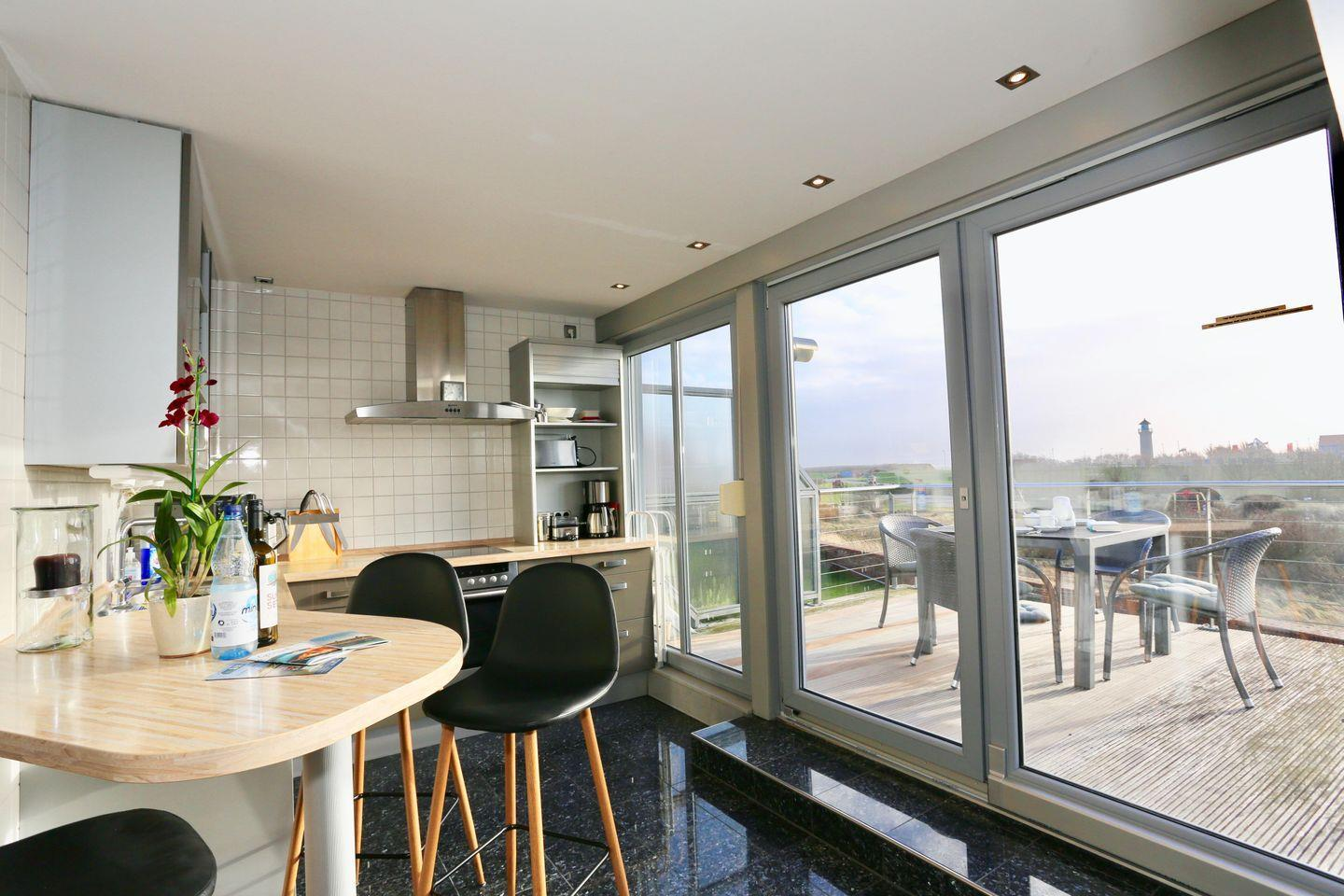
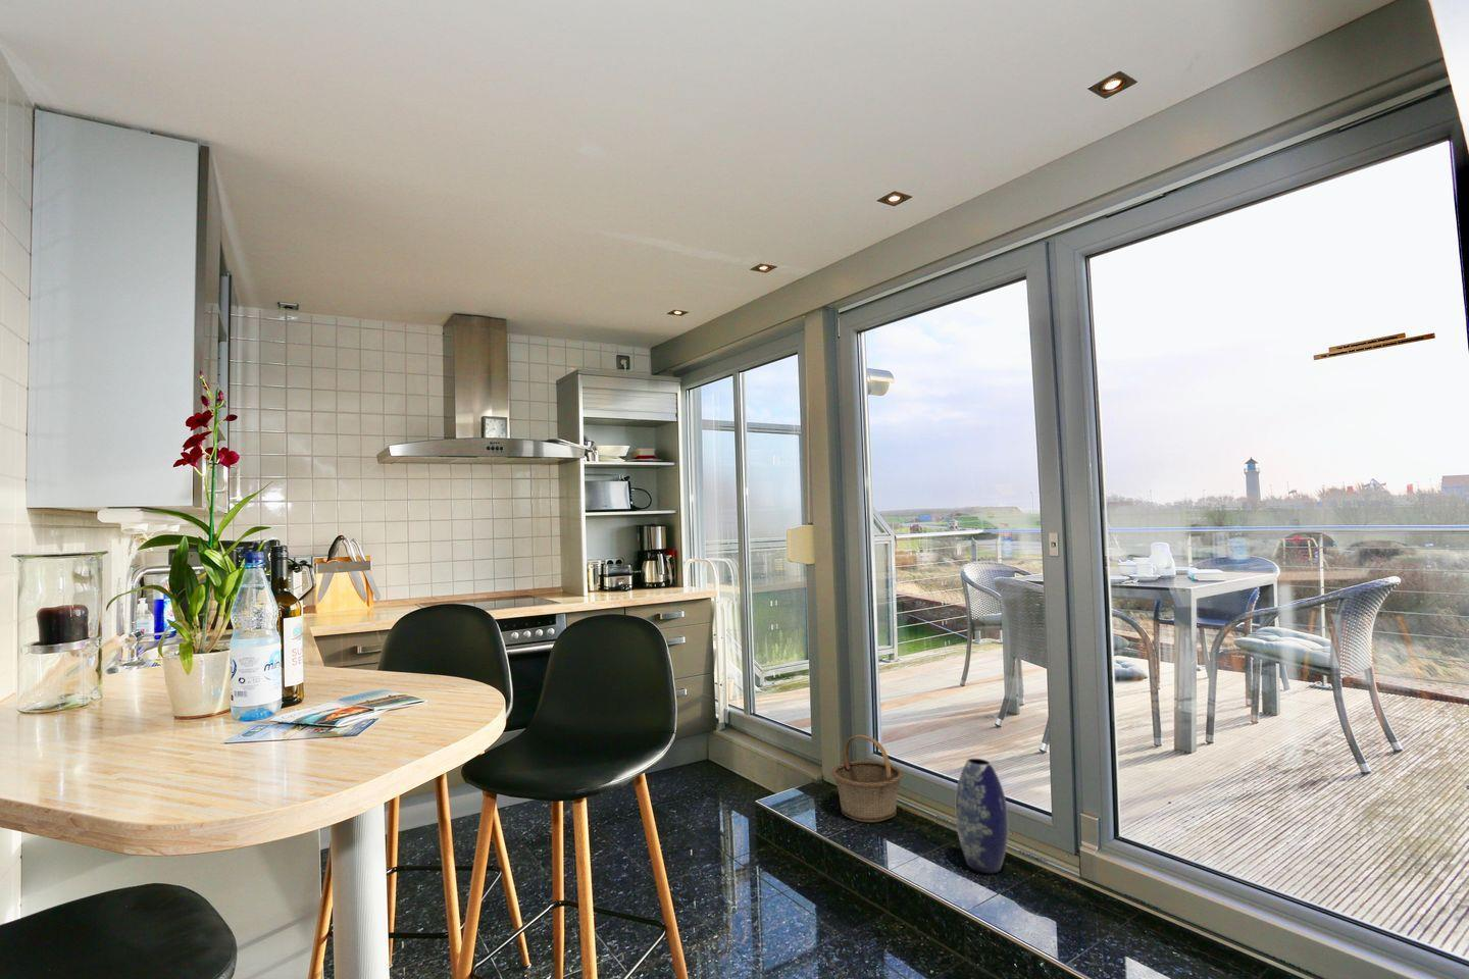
+ basket [832,734,904,823]
+ vase [955,757,1009,874]
